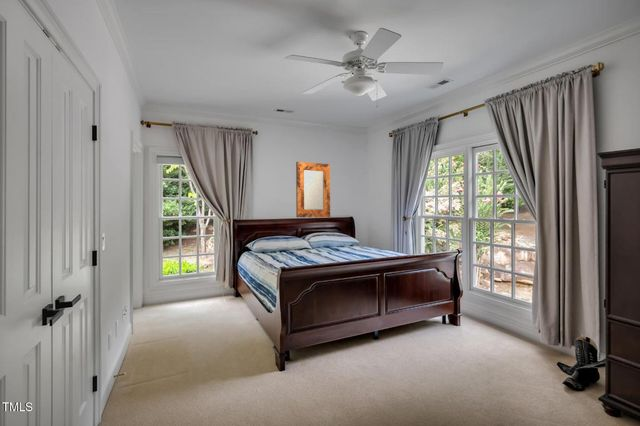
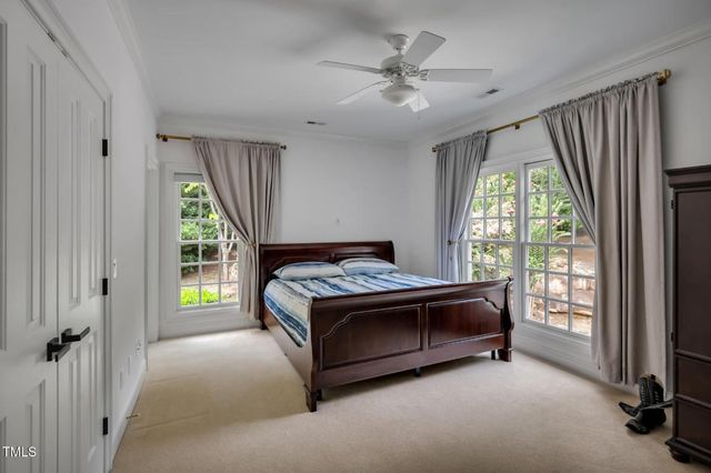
- home mirror [295,161,331,218]
